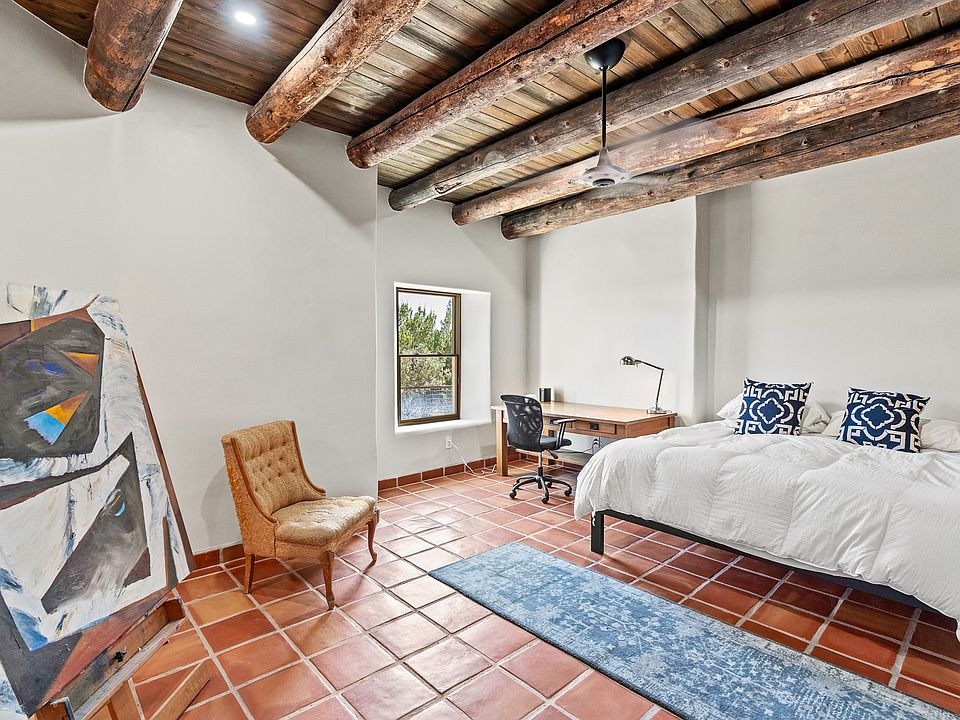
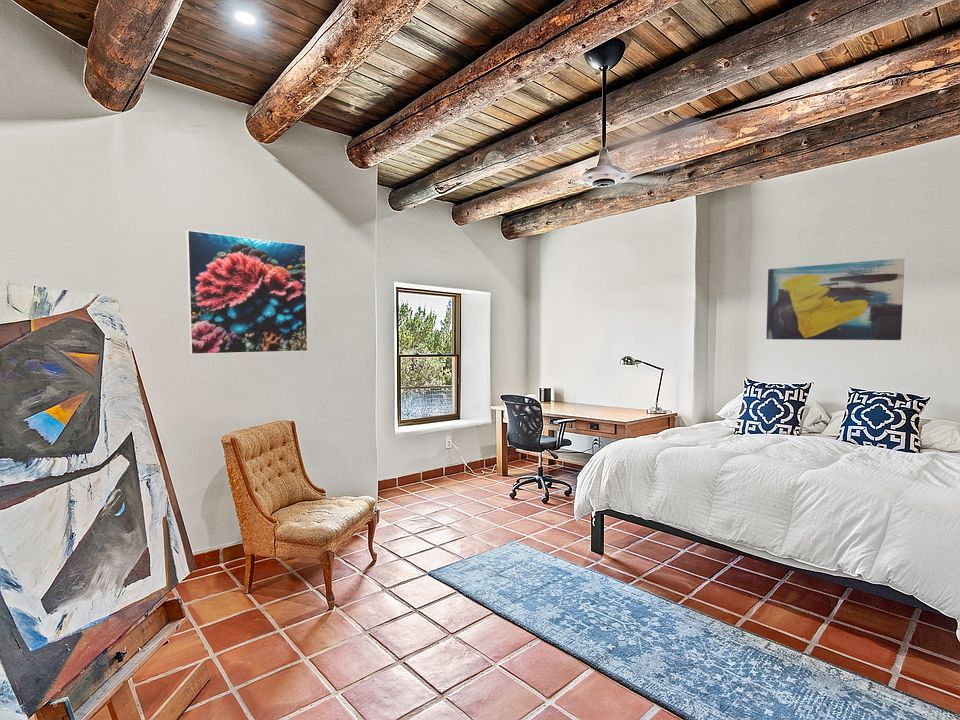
+ wall art [765,257,906,341]
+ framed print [185,229,309,355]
